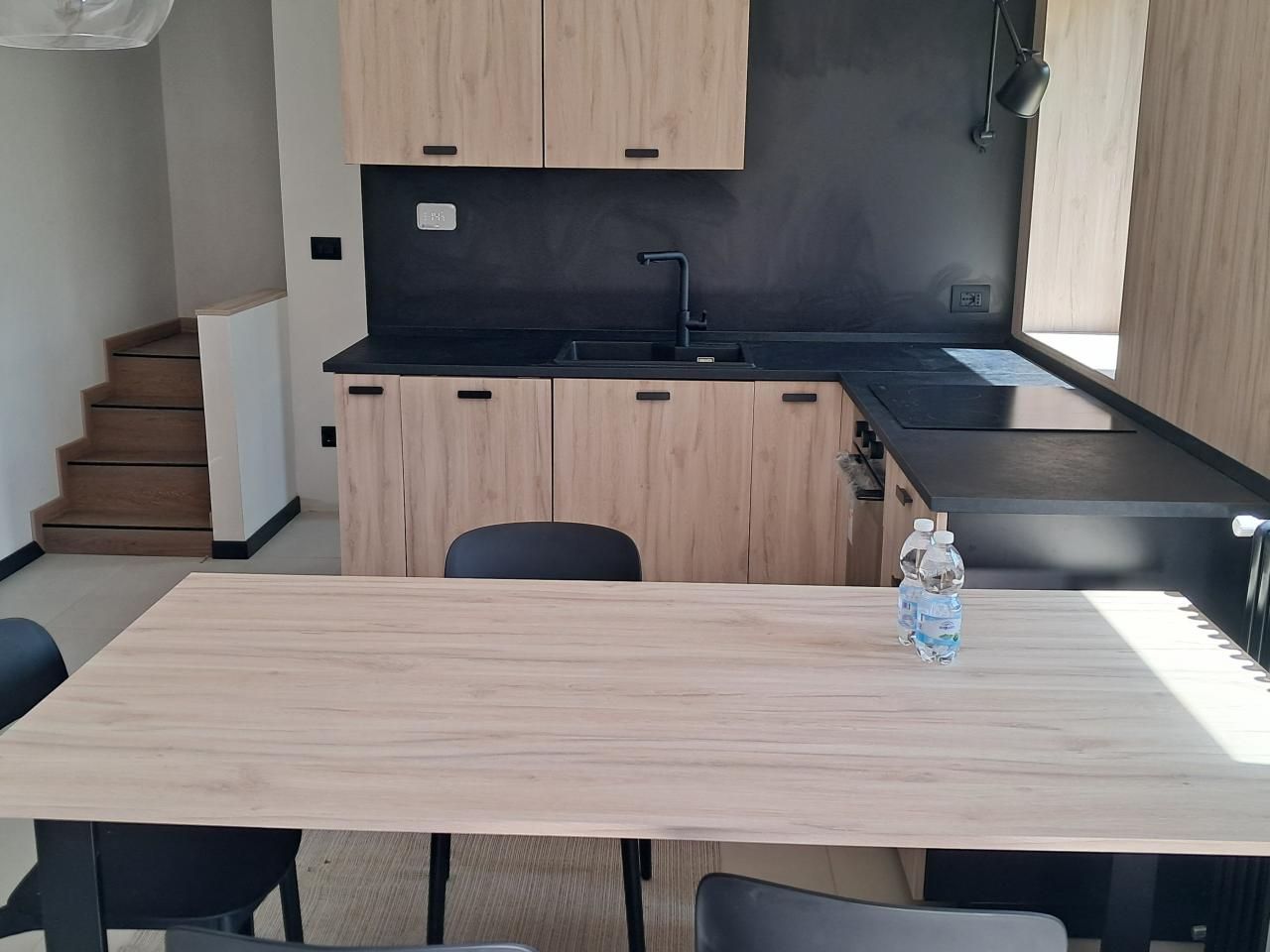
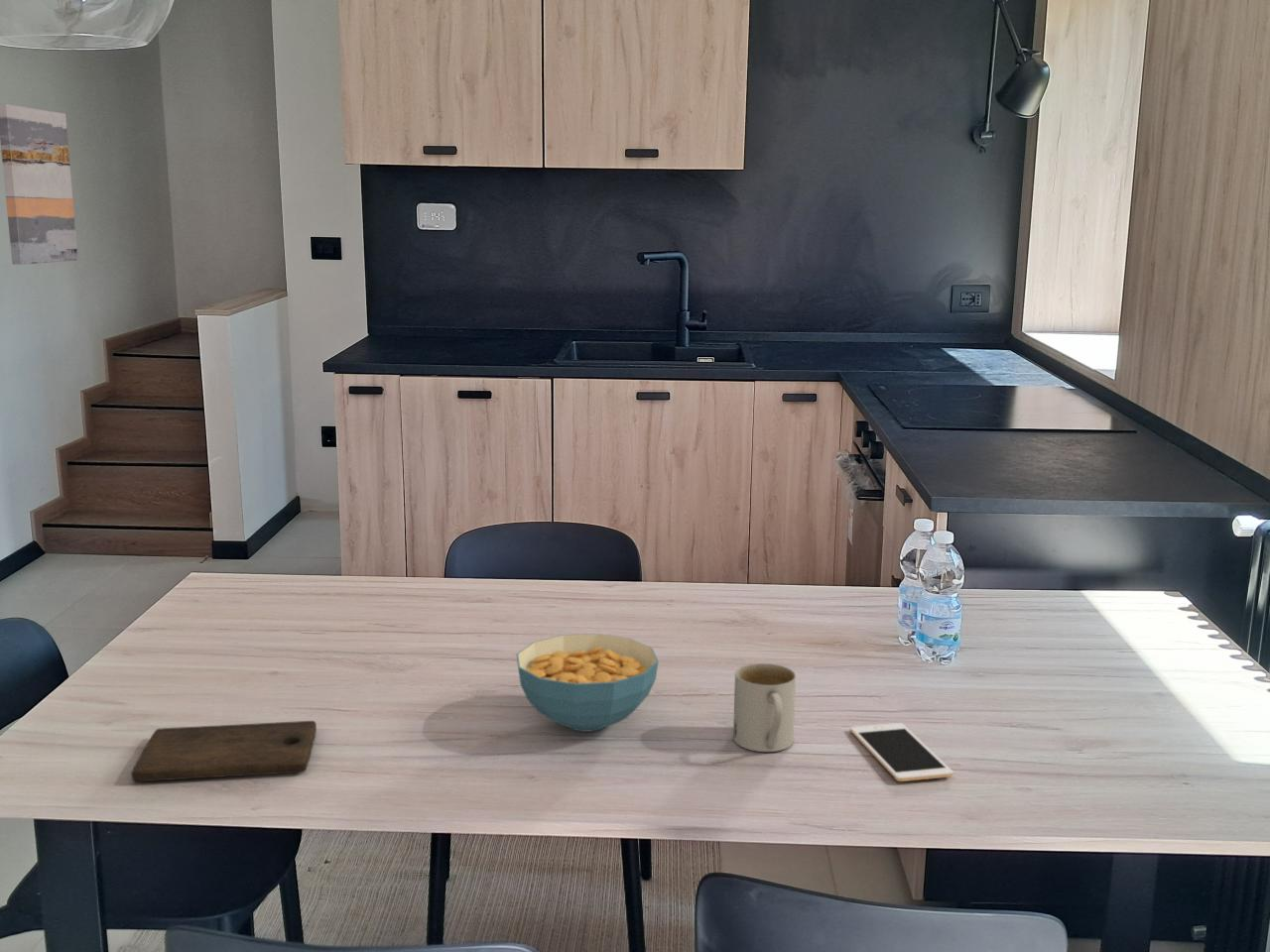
+ wall art [0,103,79,266]
+ cutting board [131,720,318,782]
+ mug [732,662,797,753]
+ cell phone [849,722,954,782]
+ cereal bowl [515,633,660,733]
